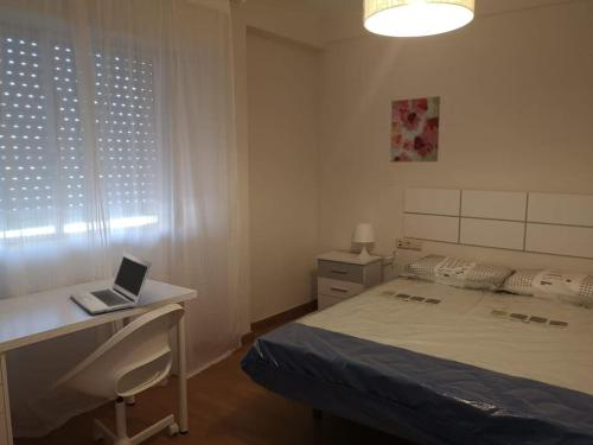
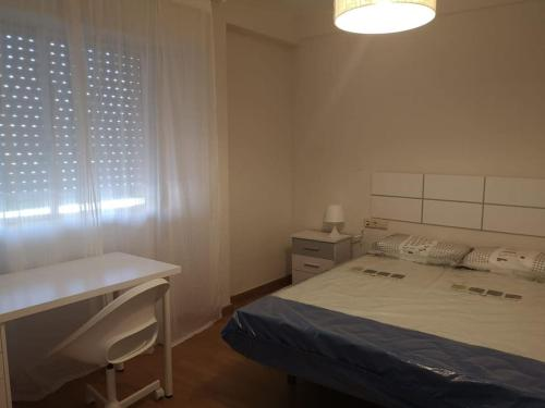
- wall art [389,95,441,164]
- laptop [69,250,152,316]
